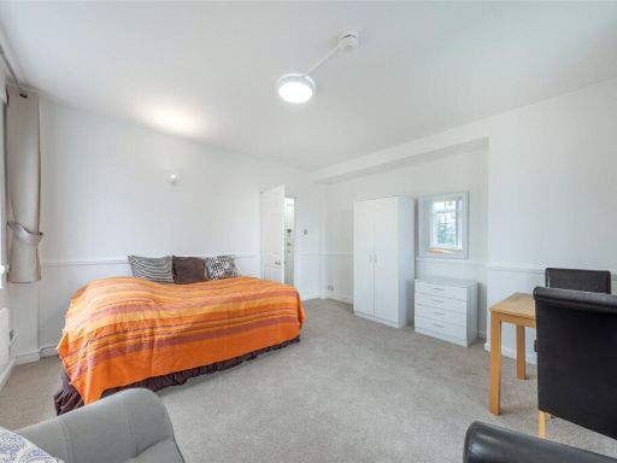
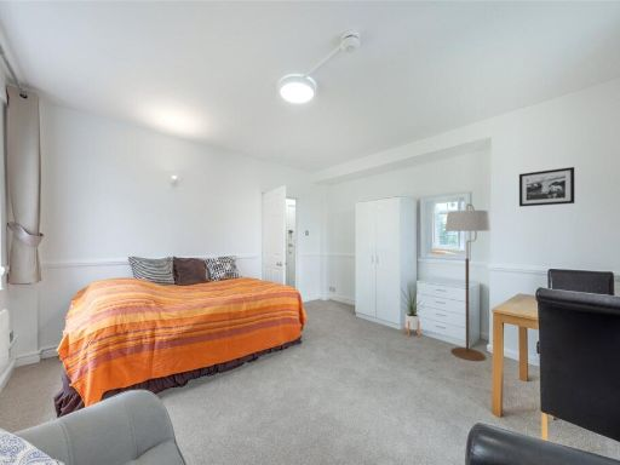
+ floor lamp [444,202,492,362]
+ house plant [396,282,425,337]
+ picture frame [518,166,575,208]
